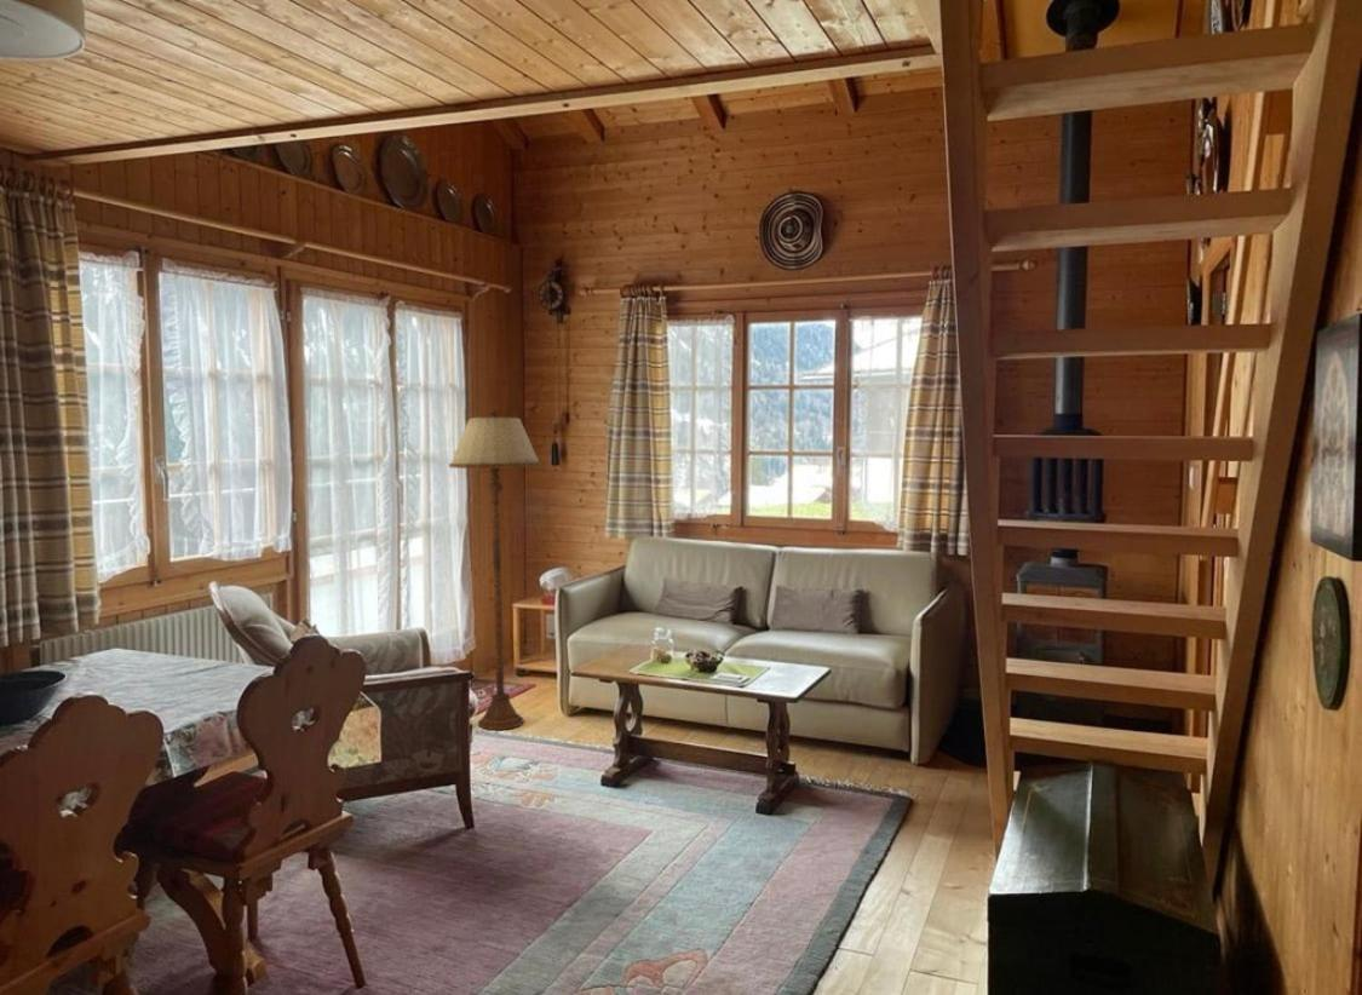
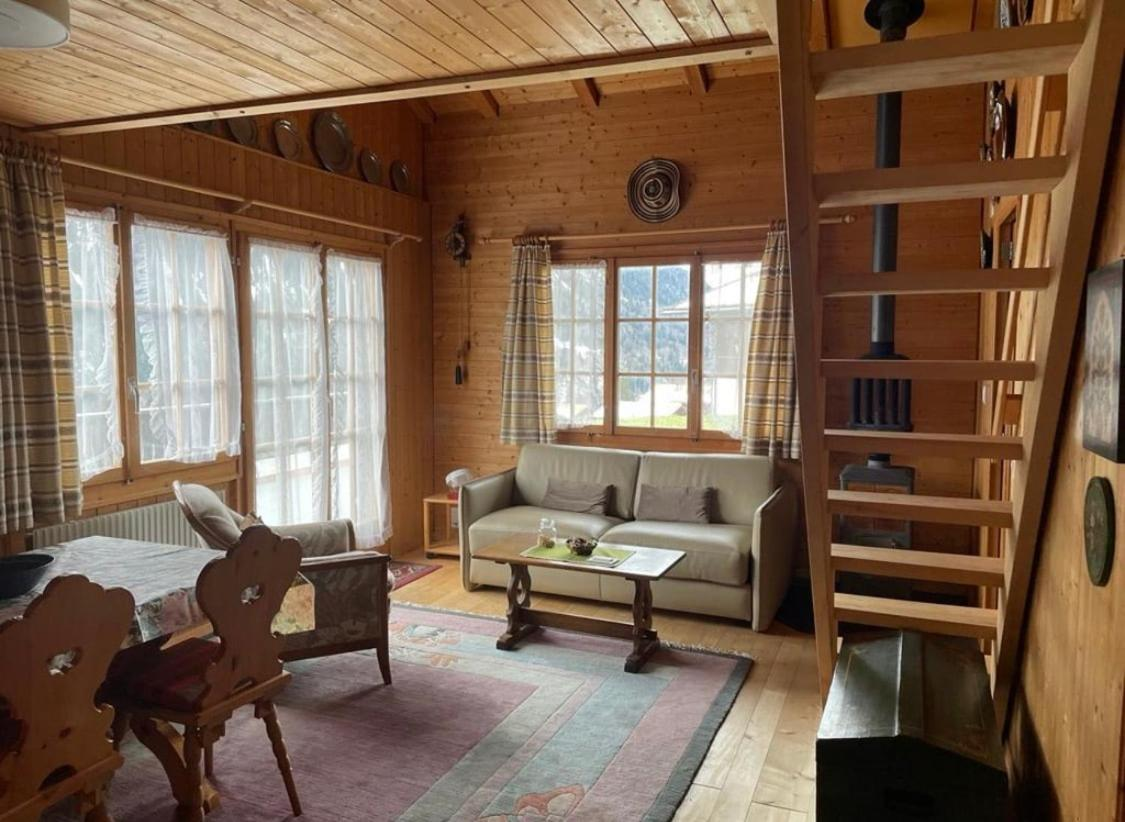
- floor lamp [448,408,542,731]
